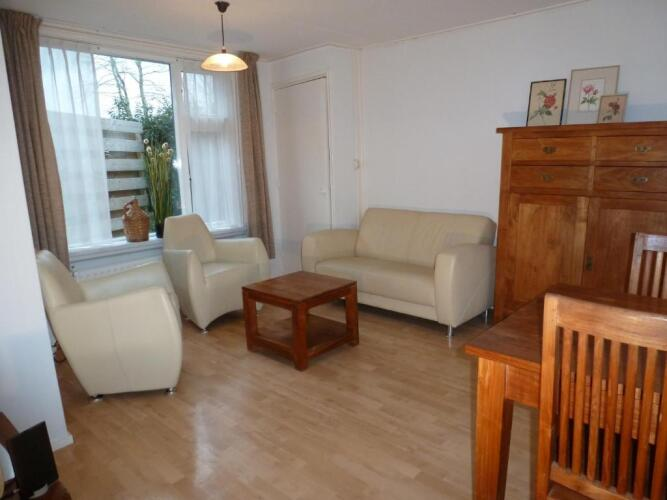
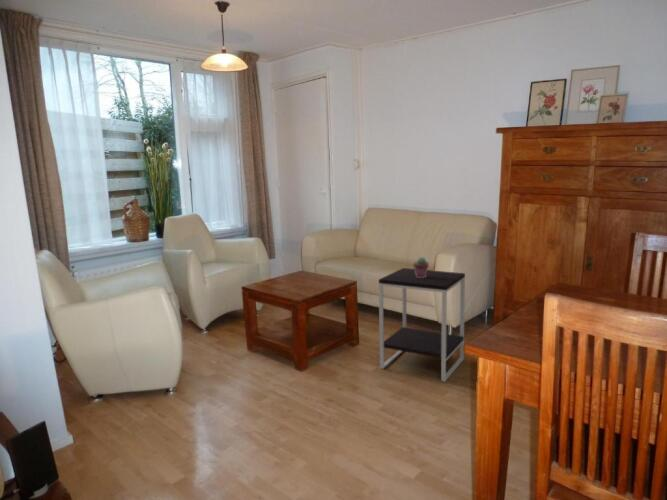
+ side table [378,267,466,383]
+ potted succulent [412,256,430,278]
